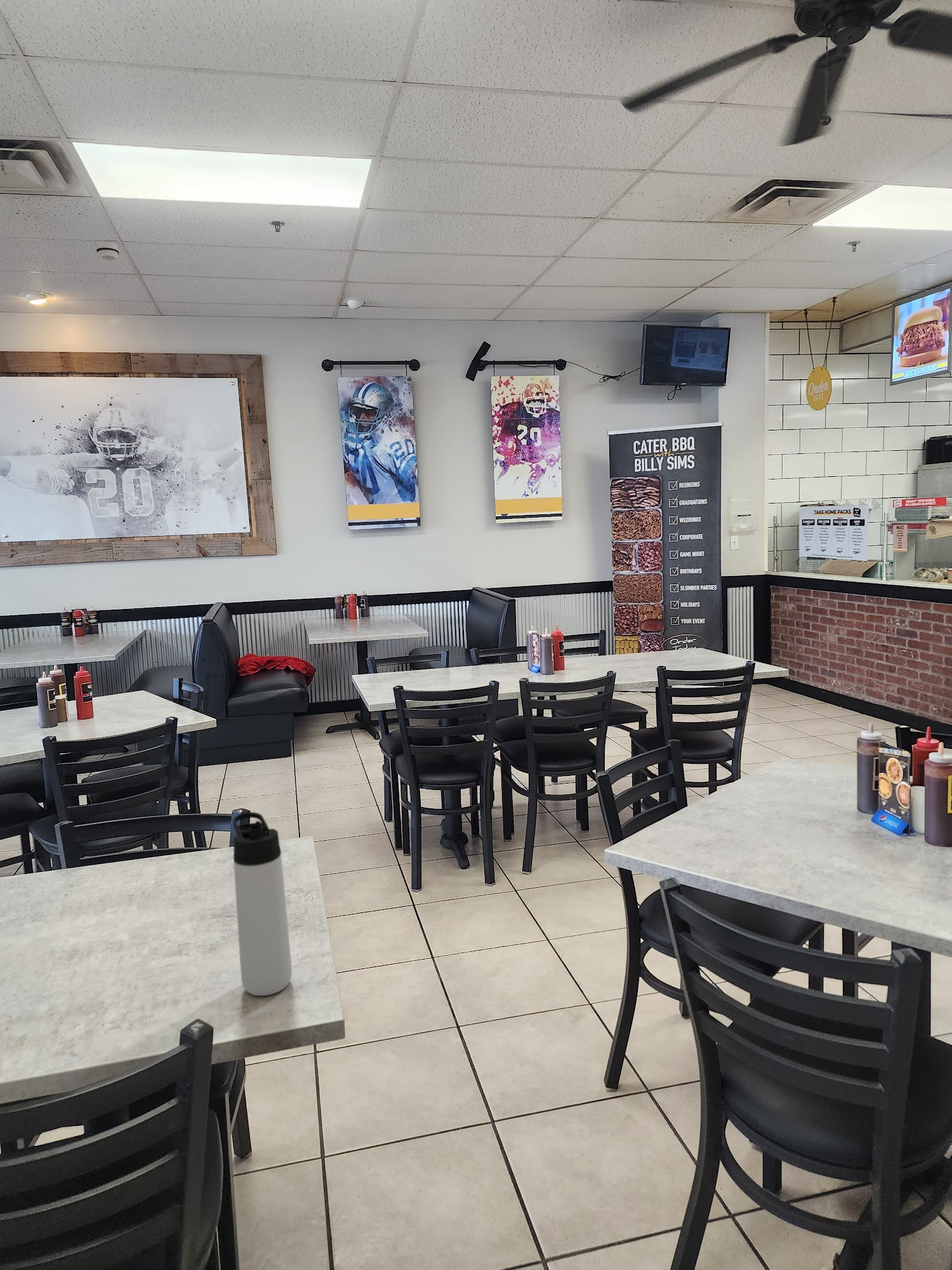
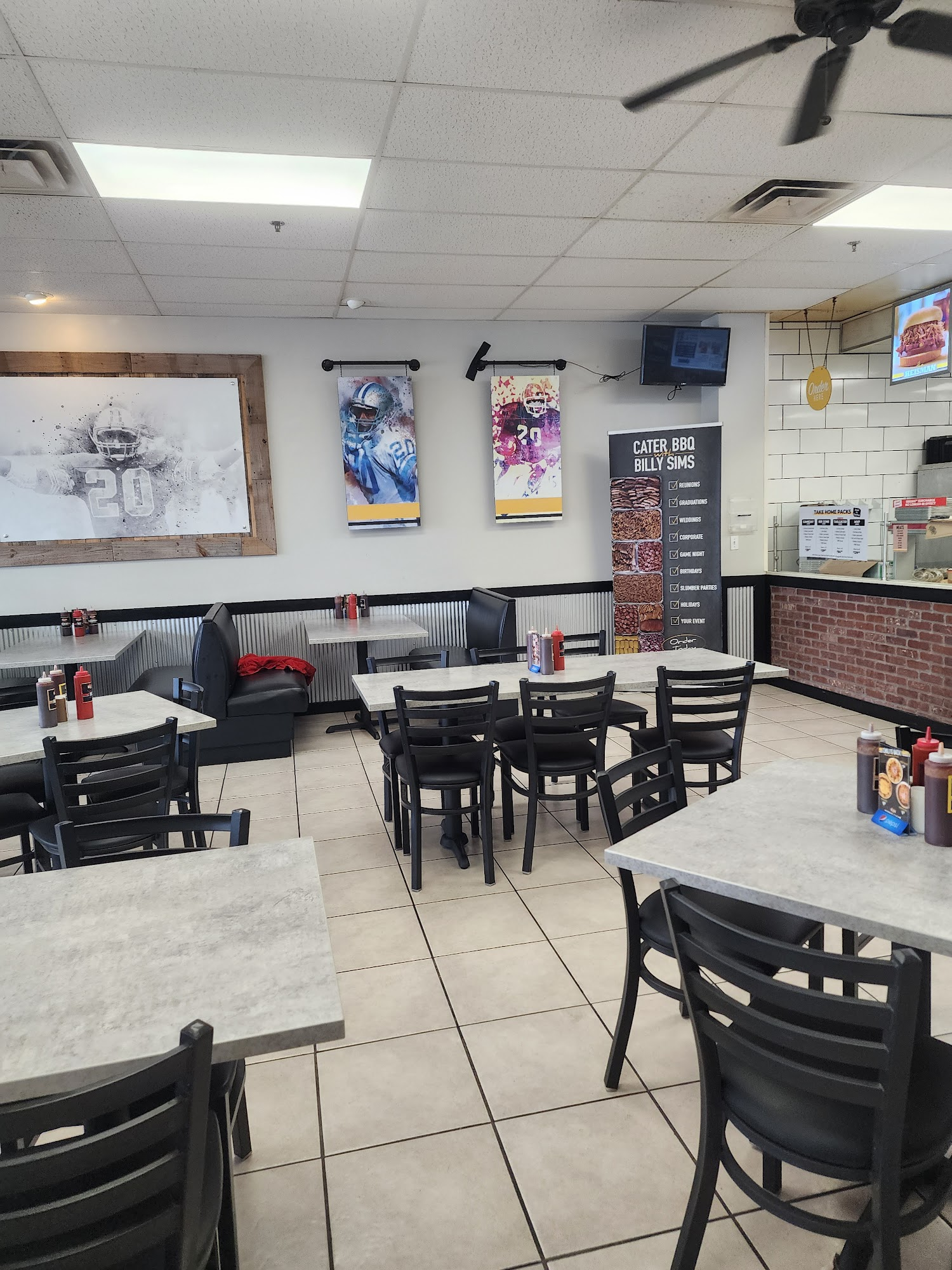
- smoke detector [95,241,120,261]
- thermos bottle [232,812,293,996]
